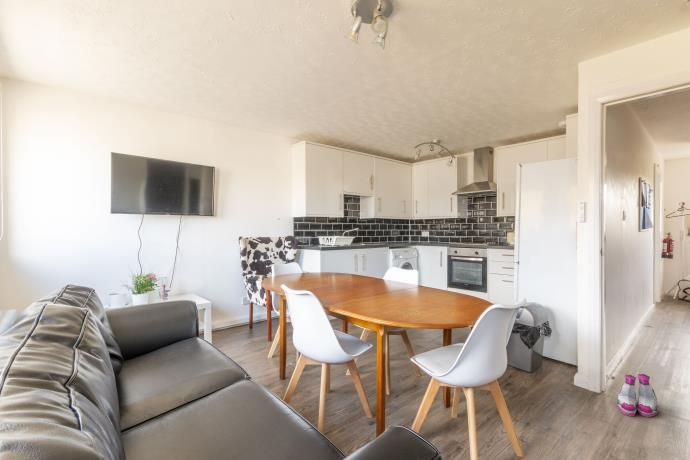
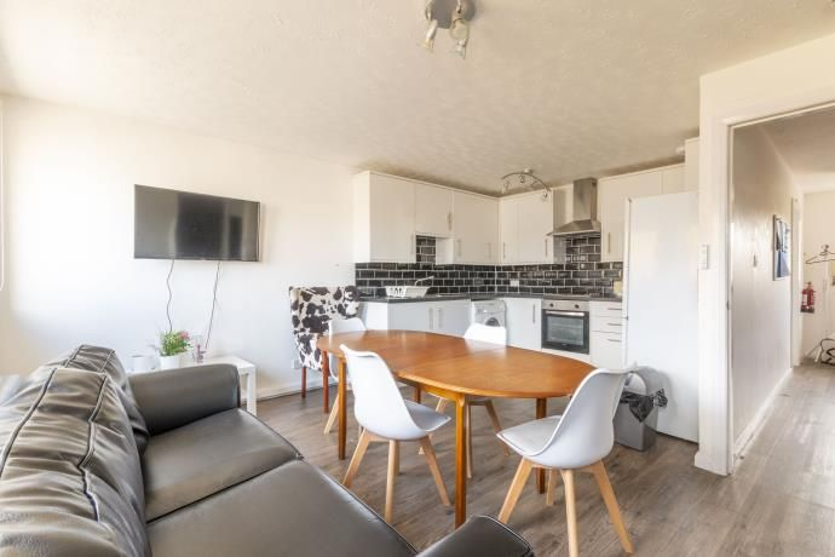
- boots [616,373,659,418]
